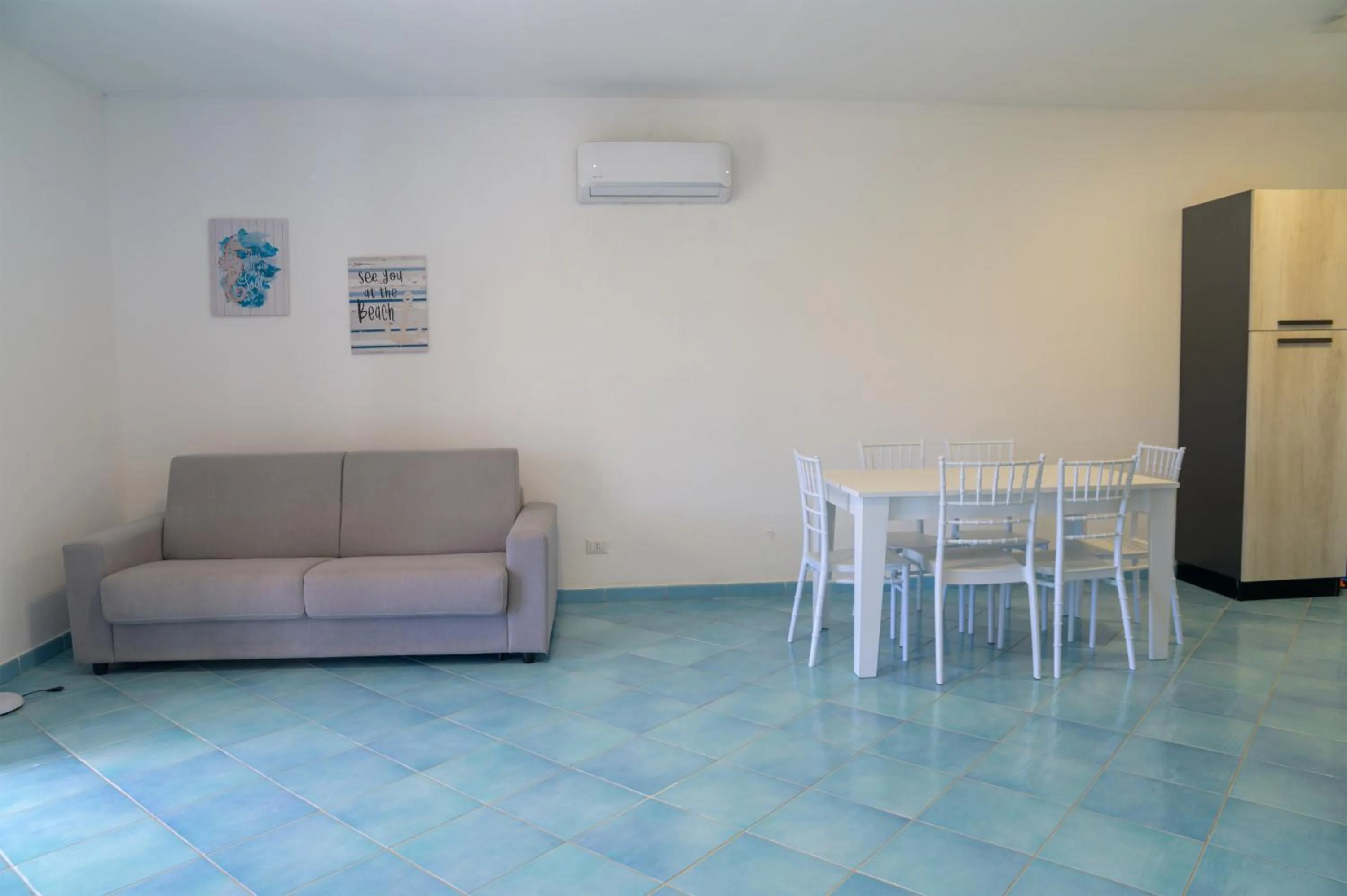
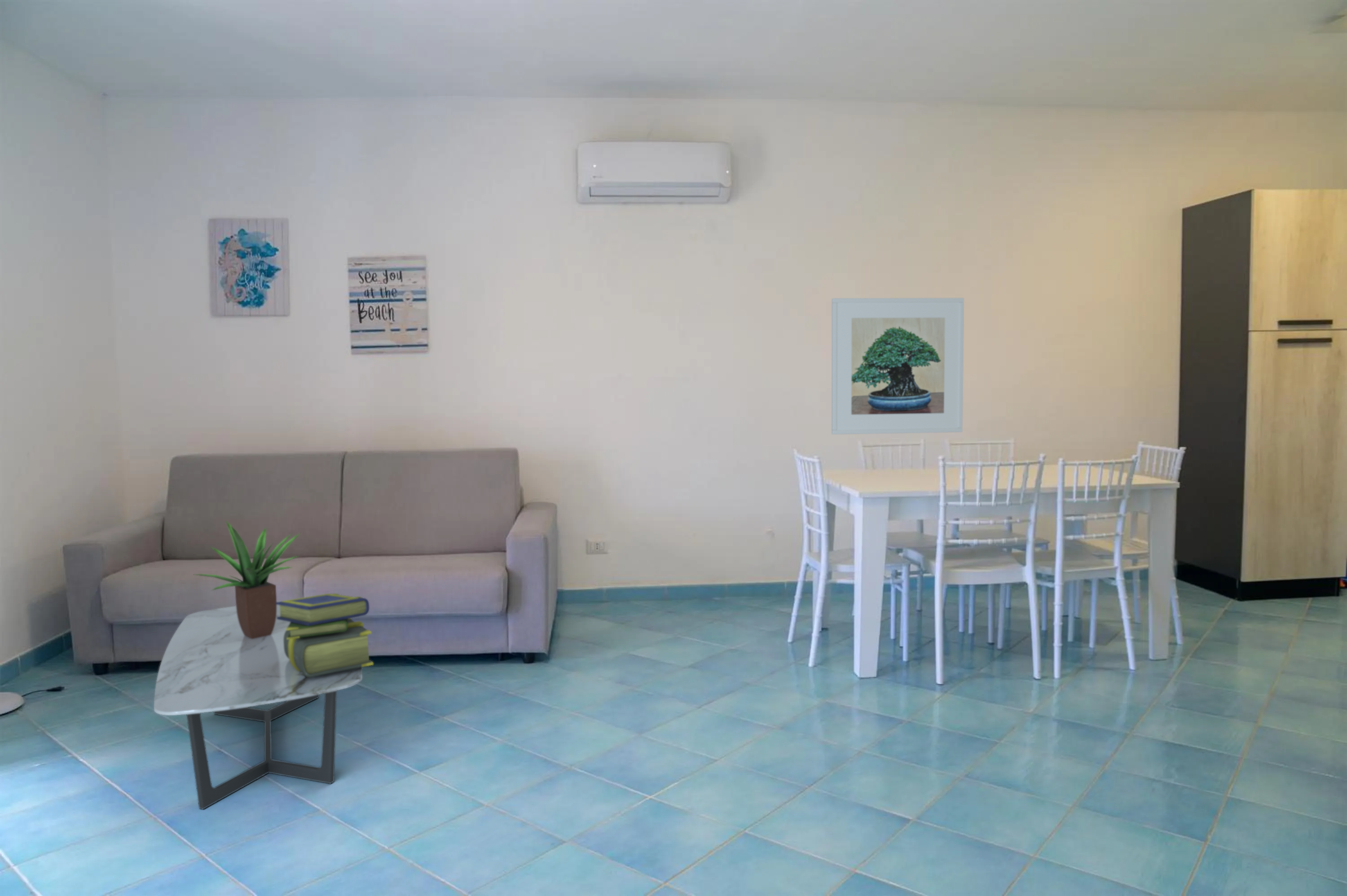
+ coffee table [154,600,363,810]
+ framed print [831,298,964,435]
+ potted plant [194,520,301,639]
+ stack of books [276,593,374,677]
